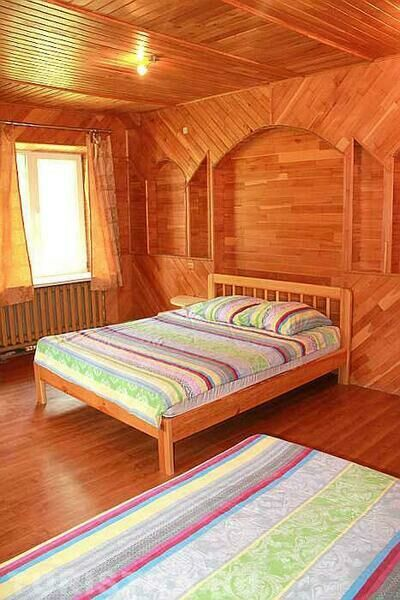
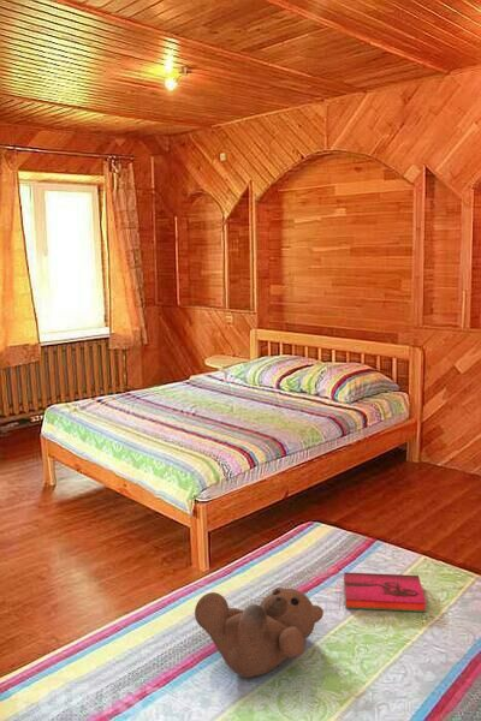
+ hardback book [343,571,427,613]
+ teddy bear [194,586,325,679]
